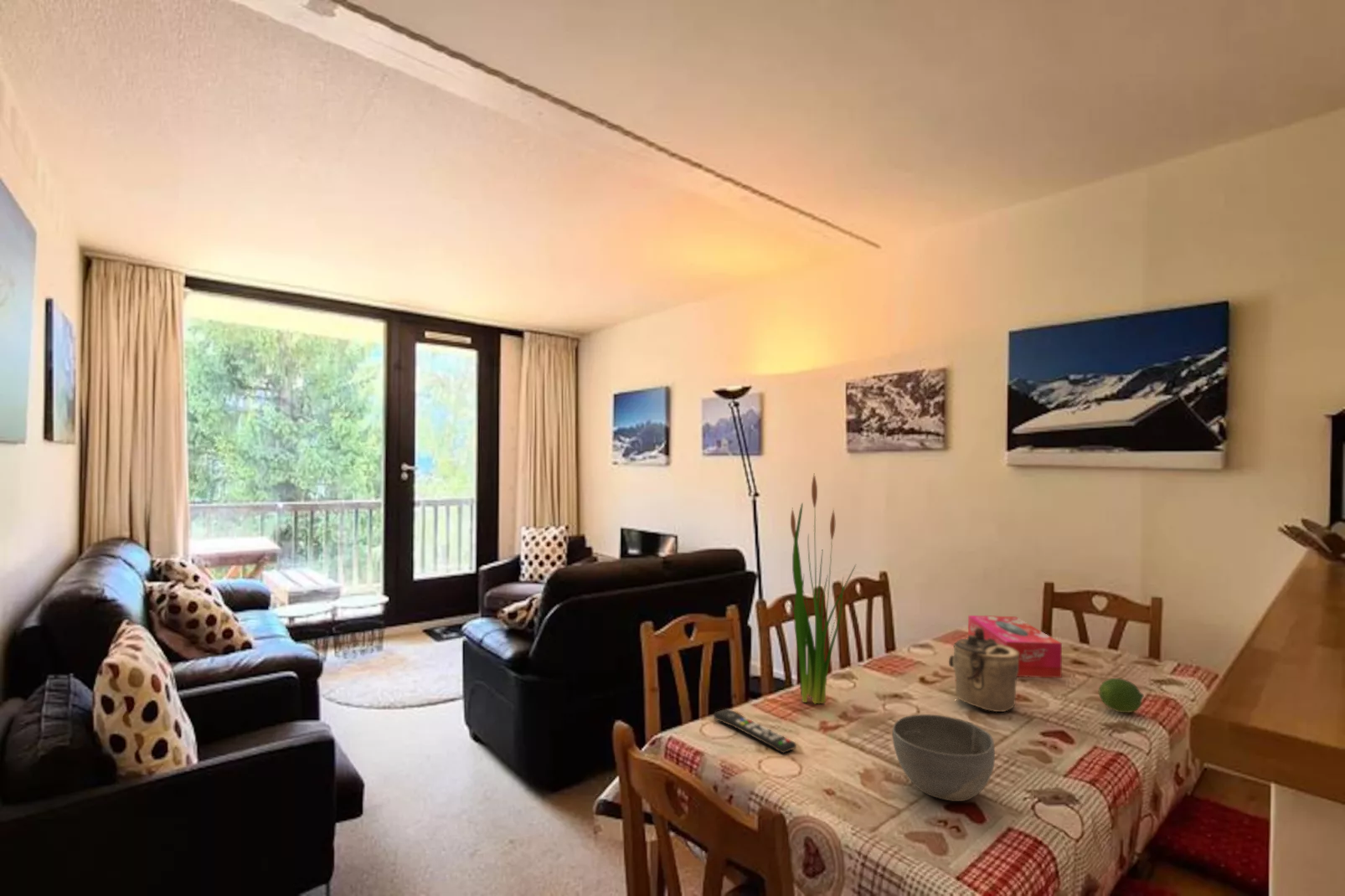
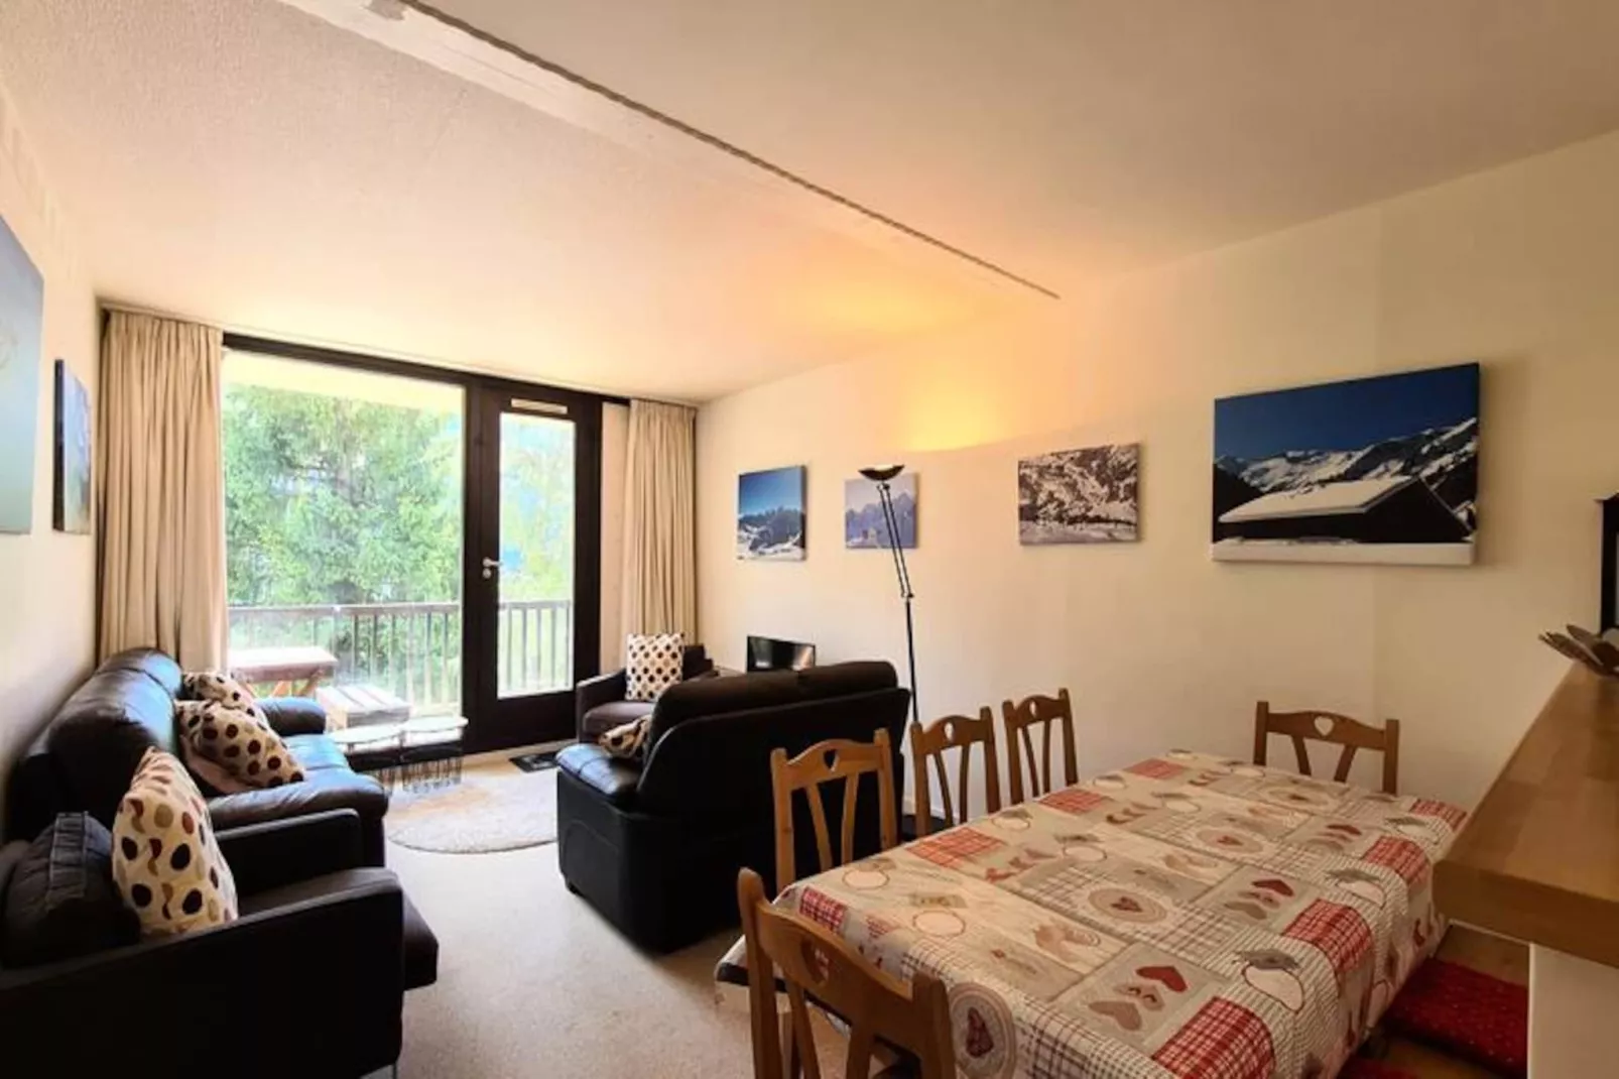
- fruit [1098,677,1145,713]
- remote control [713,708,797,754]
- tissue box [967,615,1063,678]
- bowl [892,713,996,802]
- plant [782,474,857,705]
- teapot [948,627,1019,713]
